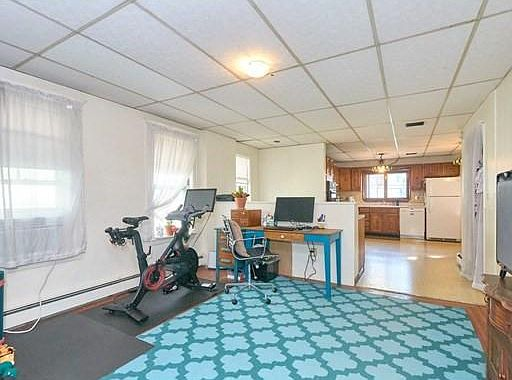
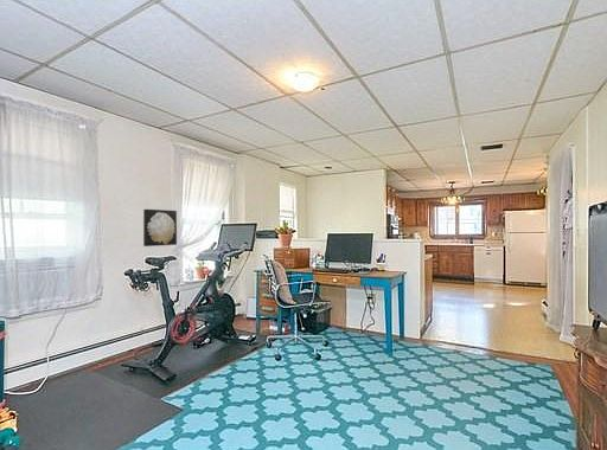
+ wall art [142,208,178,247]
